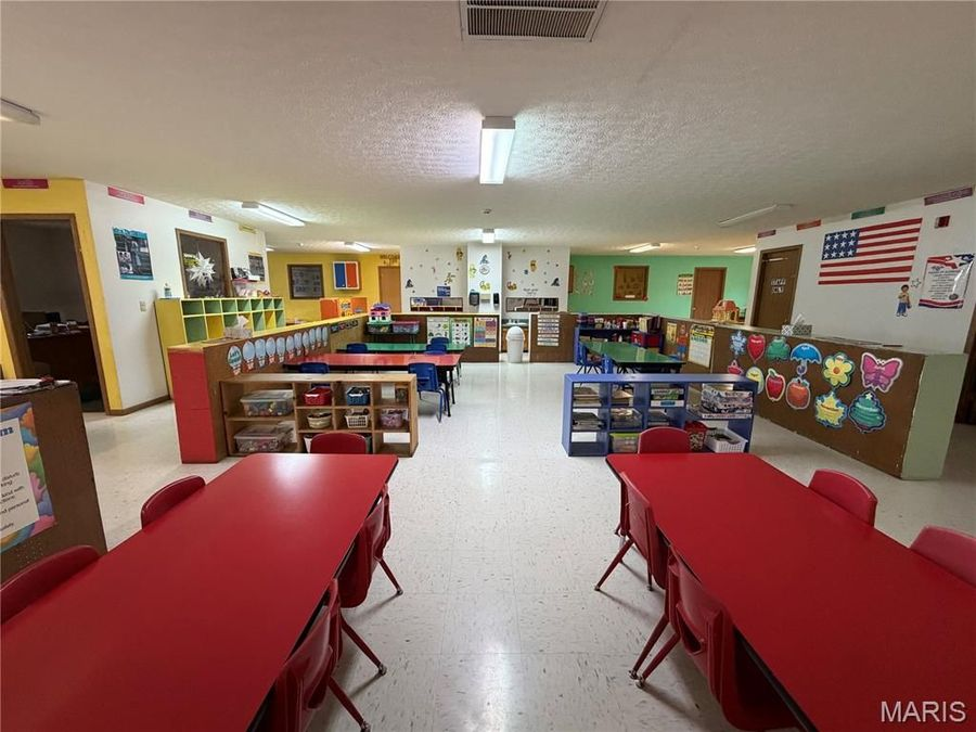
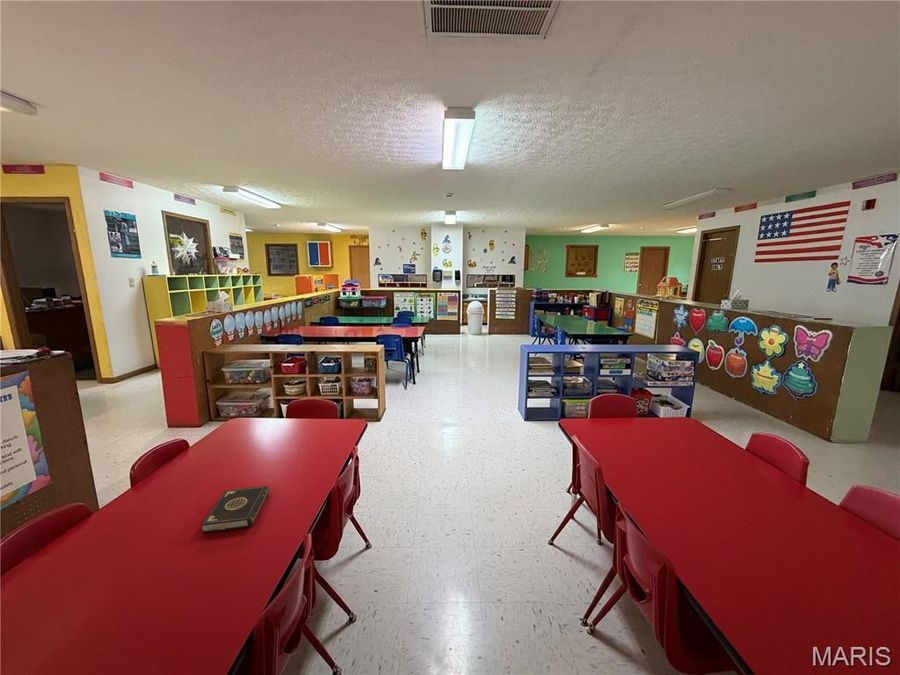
+ book [200,485,270,534]
